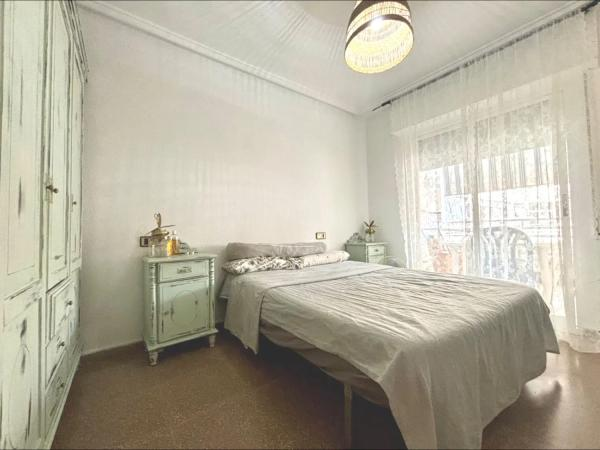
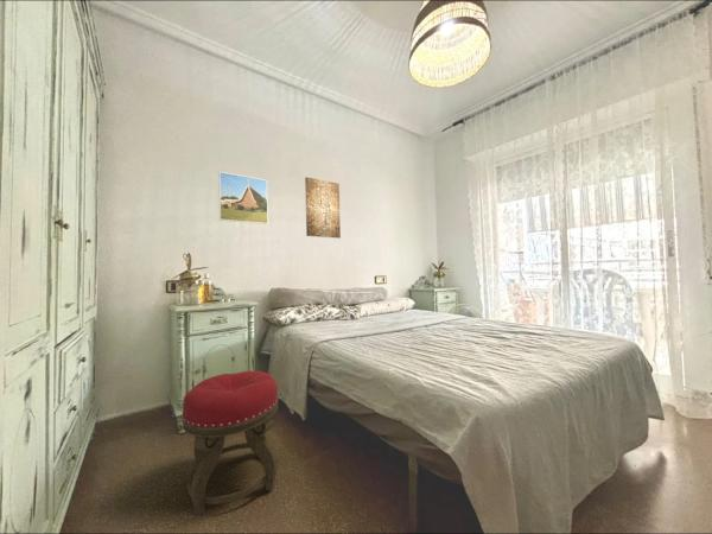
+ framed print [217,171,269,225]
+ stool [182,370,279,517]
+ wall art [304,176,342,240]
